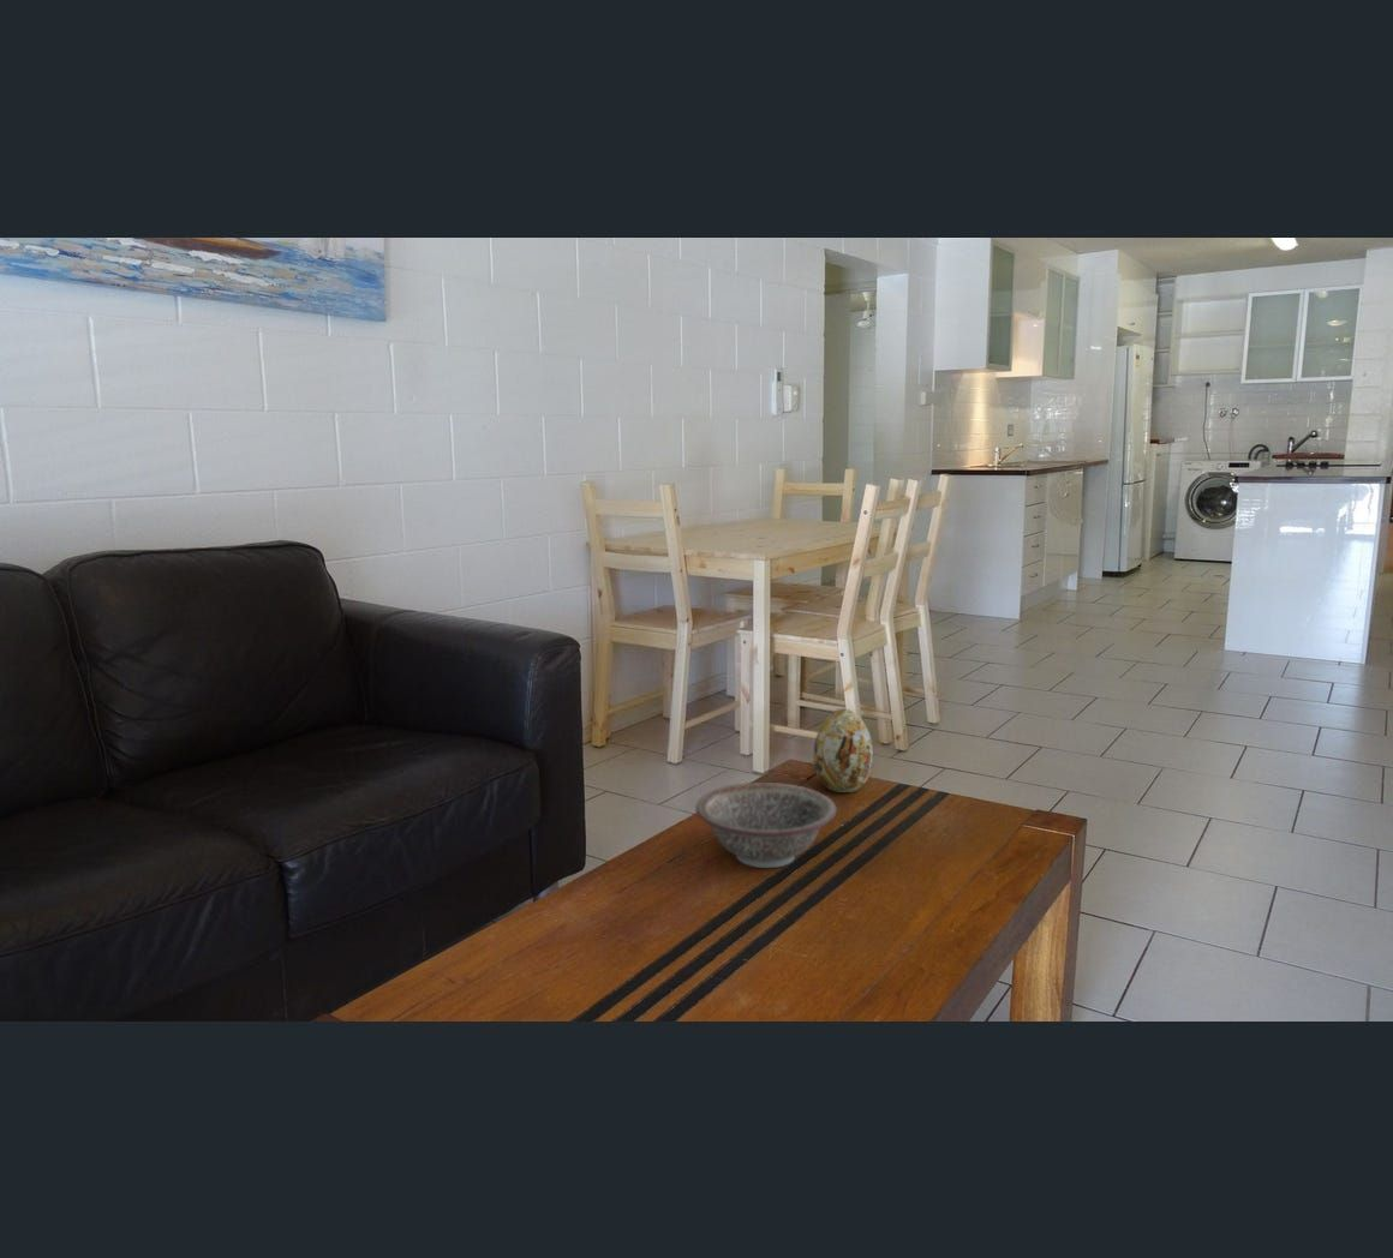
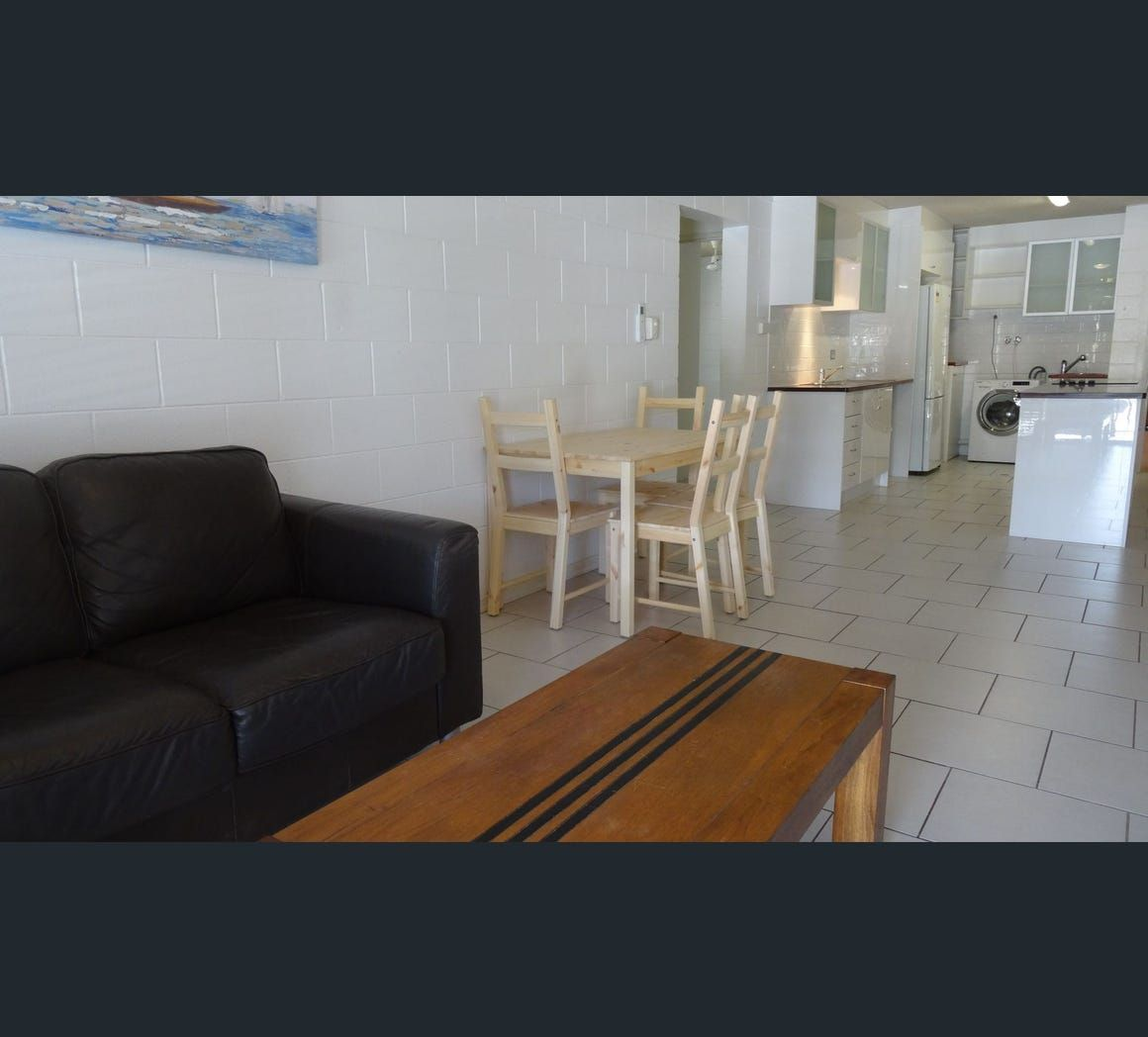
- decorative bowl [694,781,838,869]
- decorative egg [812,707,874,793]
